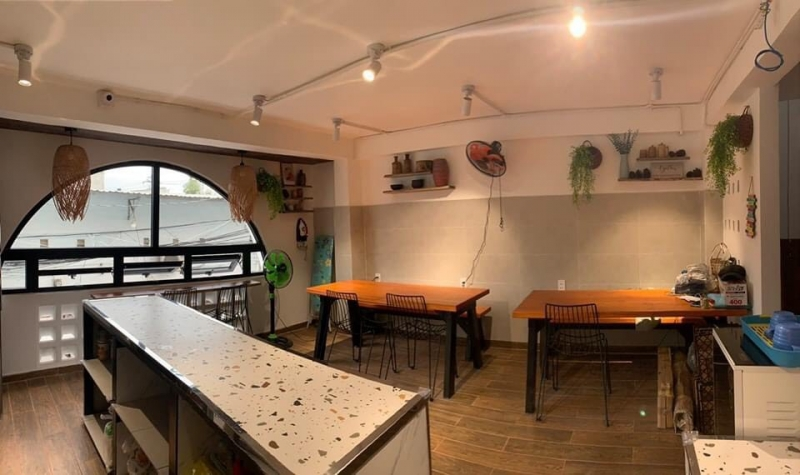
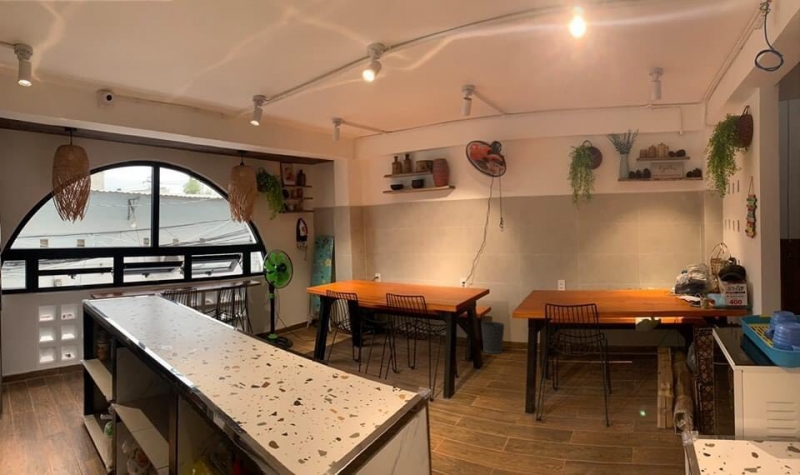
+ wastebasket [480,321,506,354]
